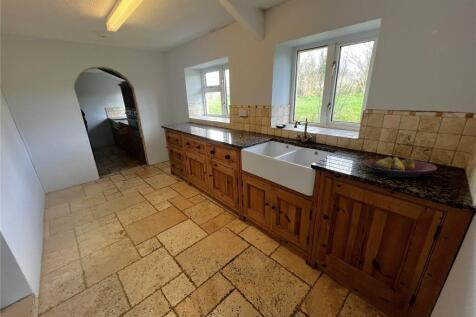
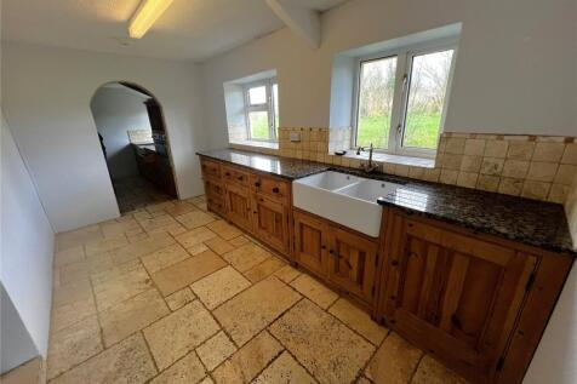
- fruit bowl [361,156,438,178]
